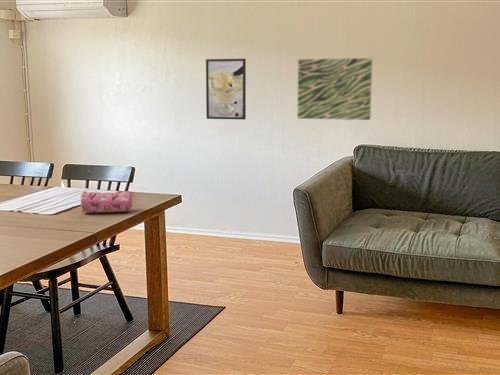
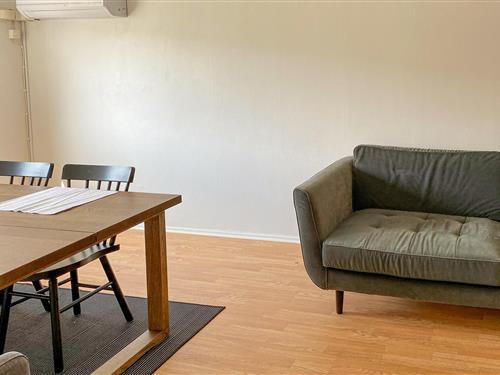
- wall art [296,57,373,121]
- pencil case [80,190,133,213]
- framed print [205,58,247,121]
